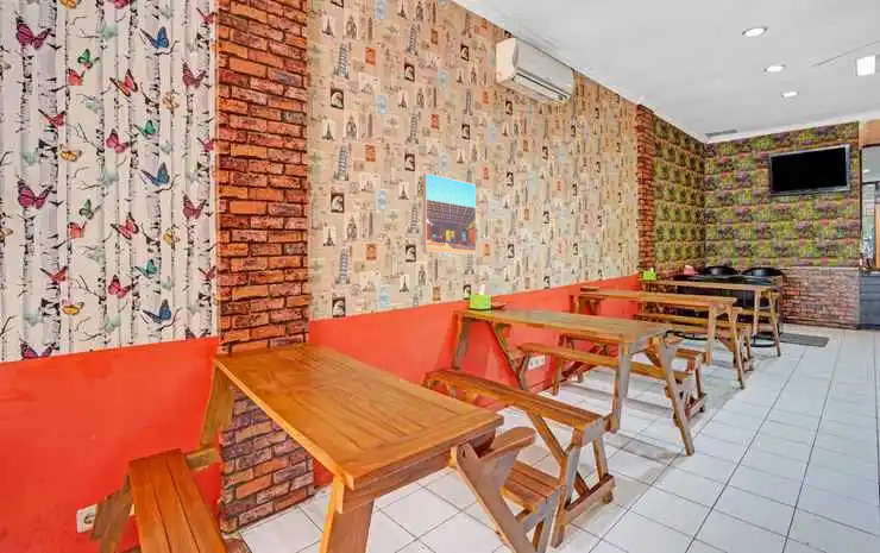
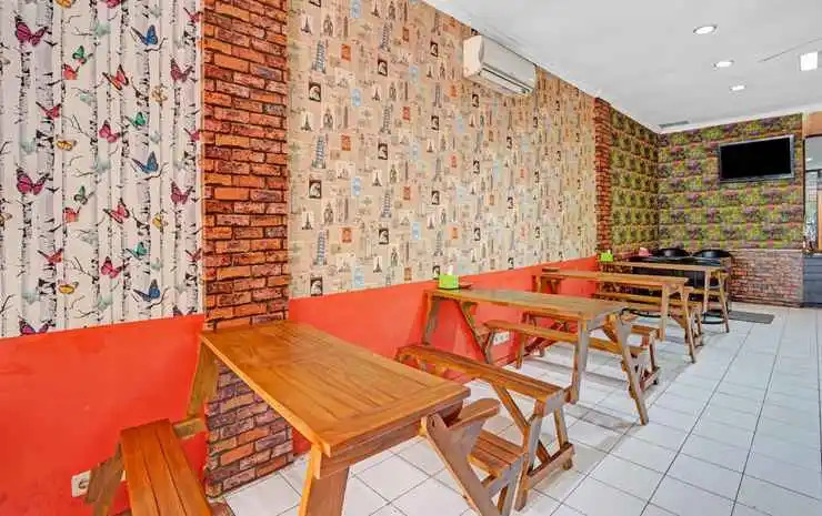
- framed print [422,172,477,256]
